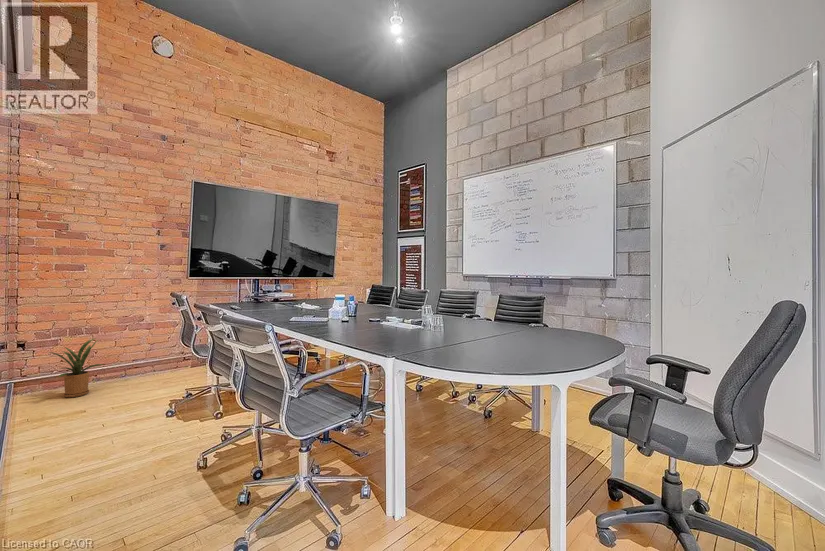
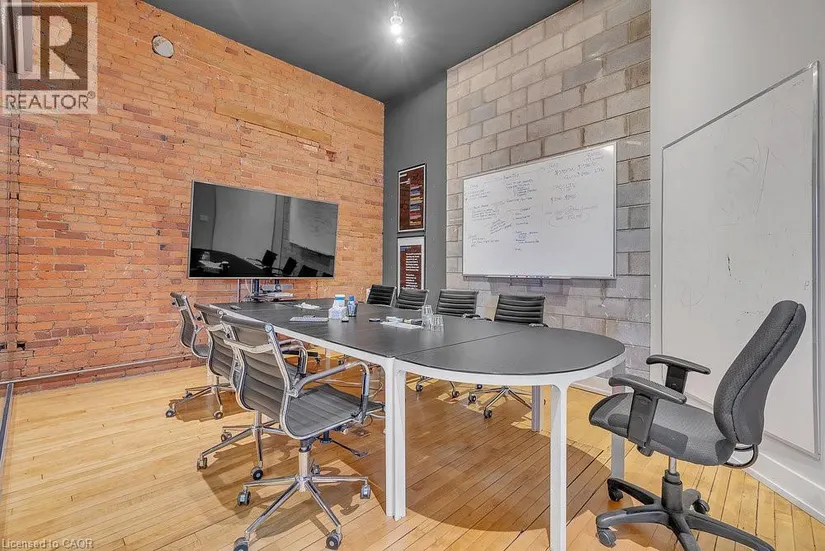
- house plant [42,337,105,398]
